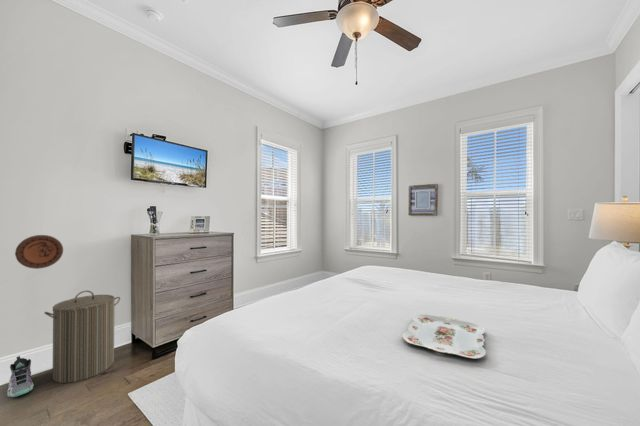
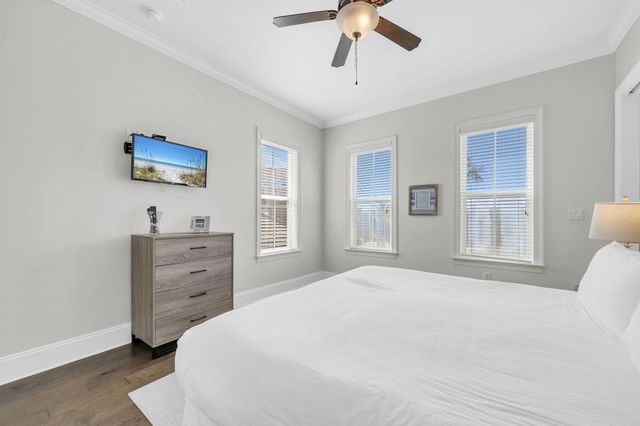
- serving tray [401,314,487,360]
- laundry hamper [43,290,121,384]
- decorative plate [14,234,64,270]
- sneaker [6,355,35,398]
